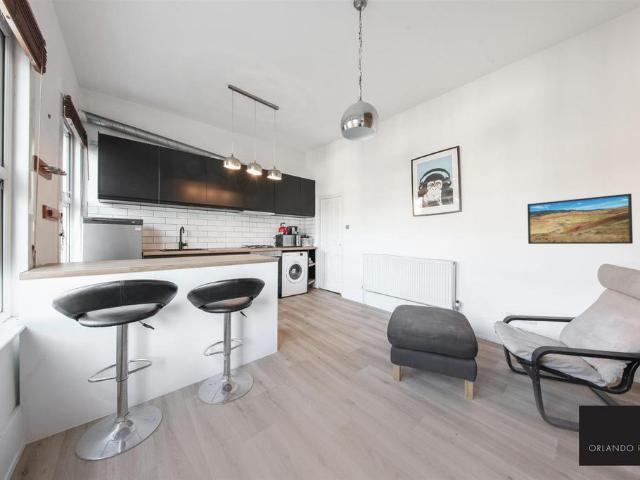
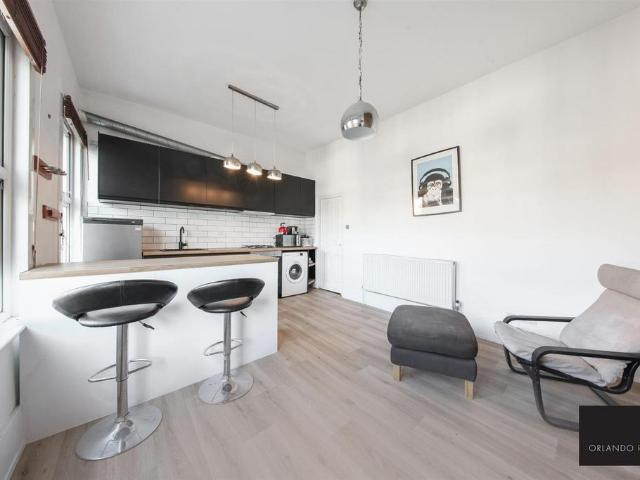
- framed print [526,193,634,245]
